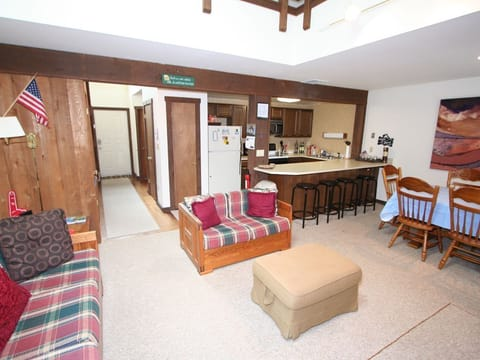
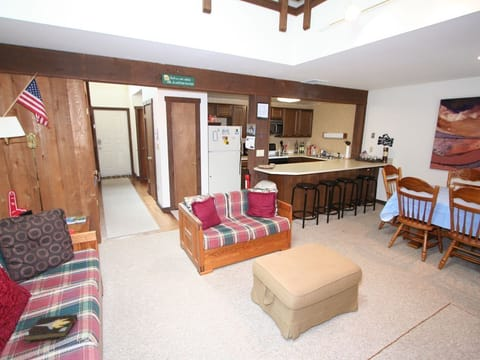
+ hardback book [23,313,78,344]
